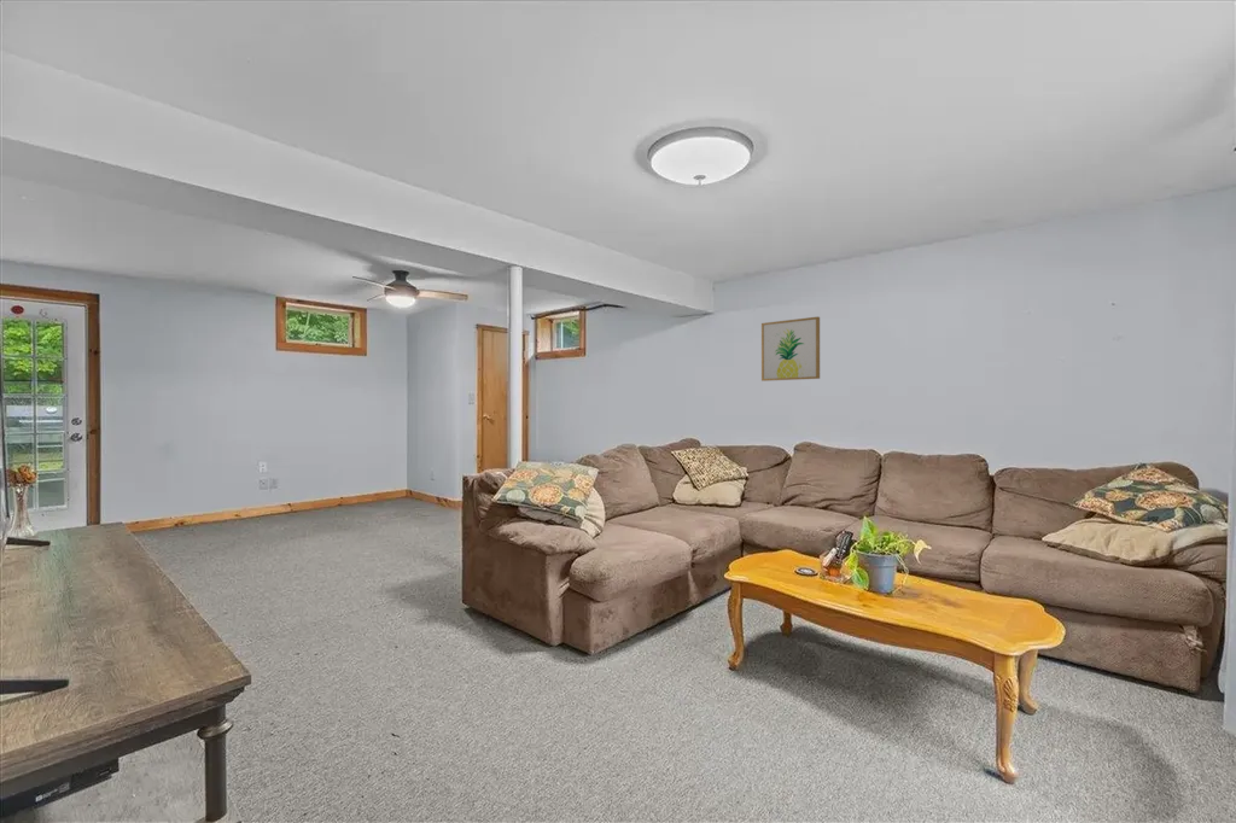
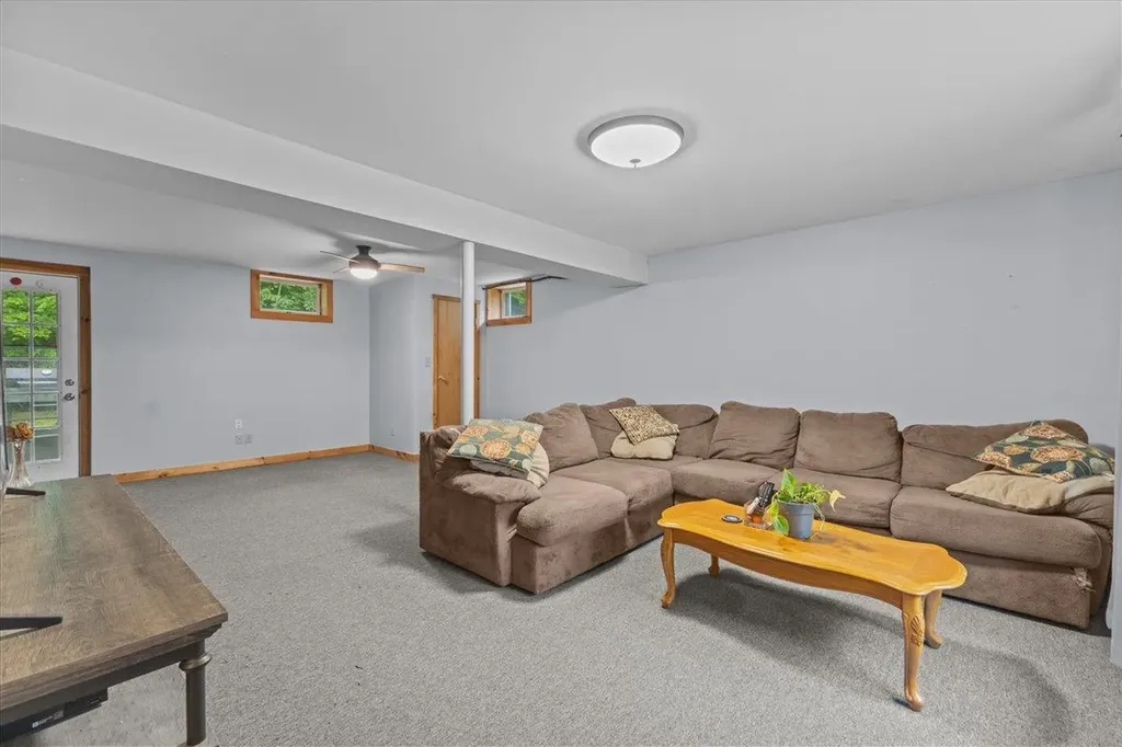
- wall art [760,315,821,383]
